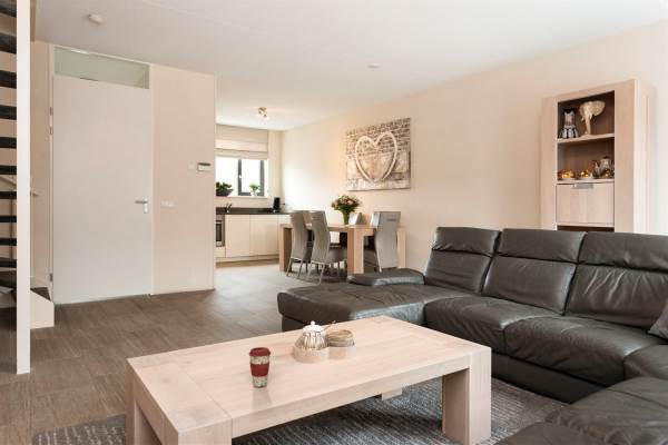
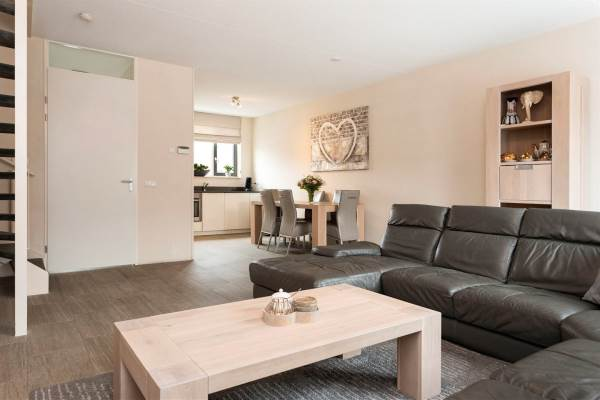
- coffee cup [247,346,272,388]
